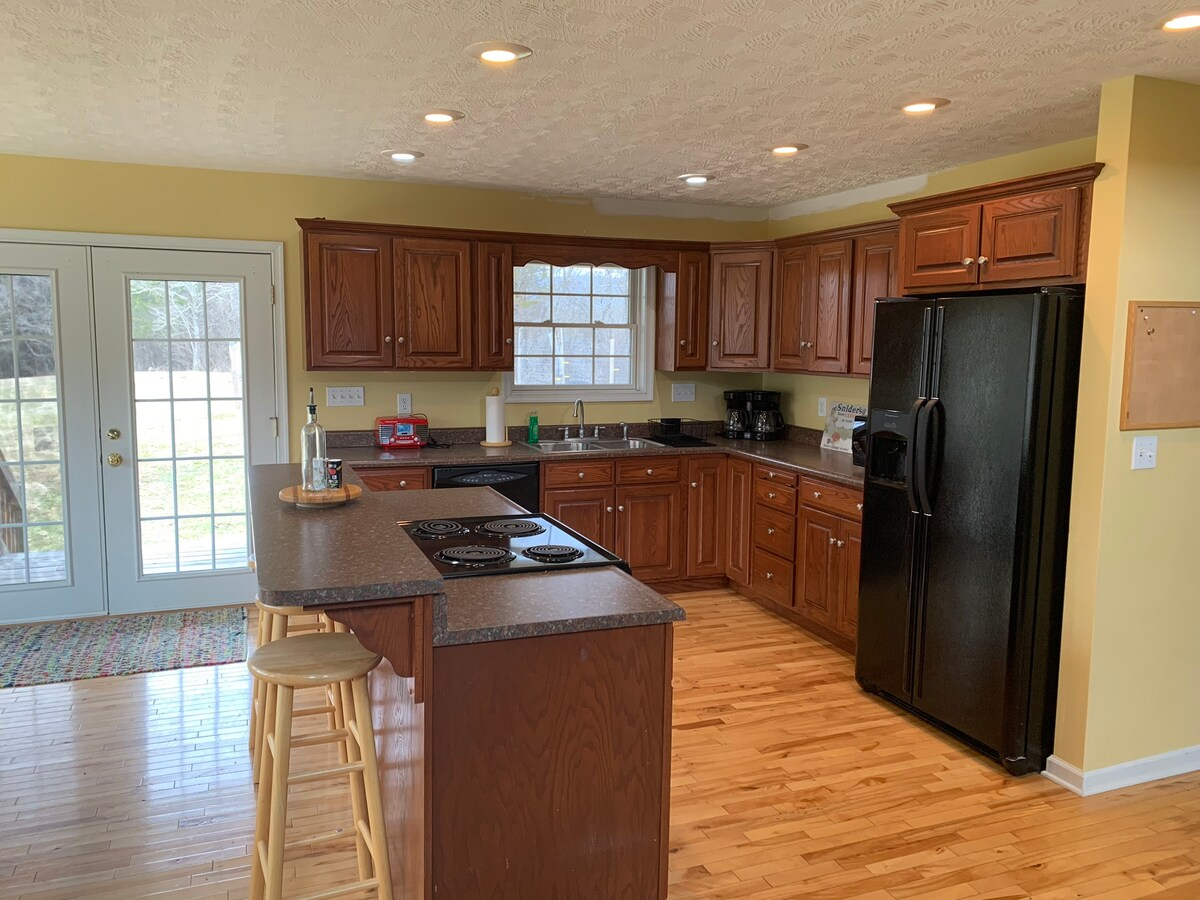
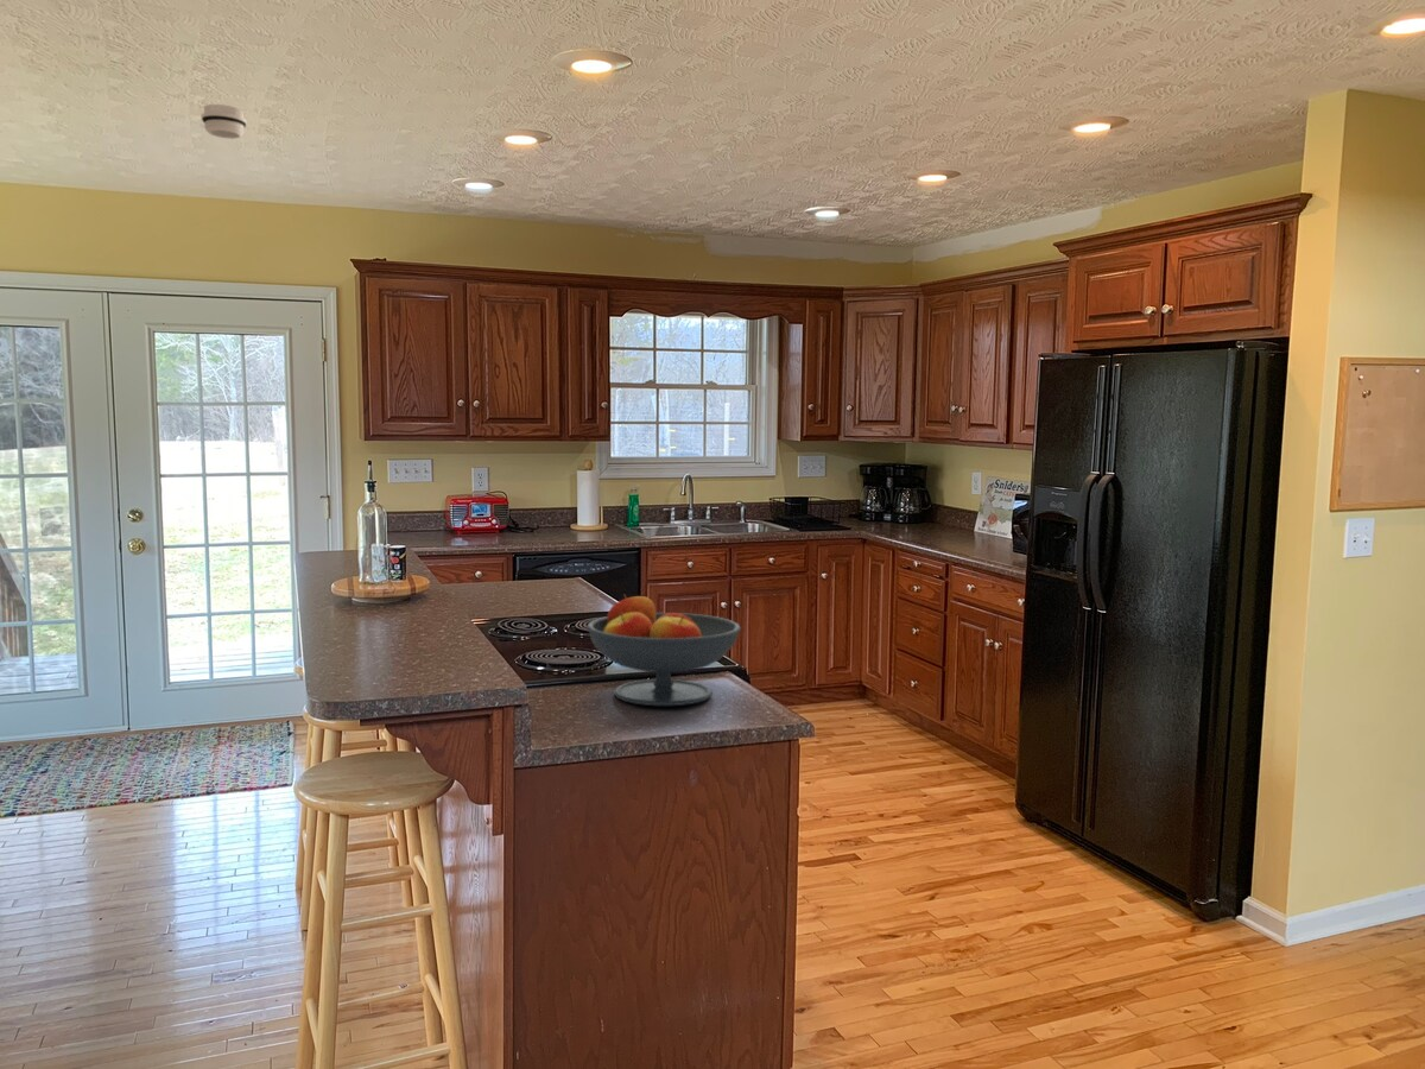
+ fruit bowl [585,594,742,707]
+ smoke detector [201,103,248,140]
